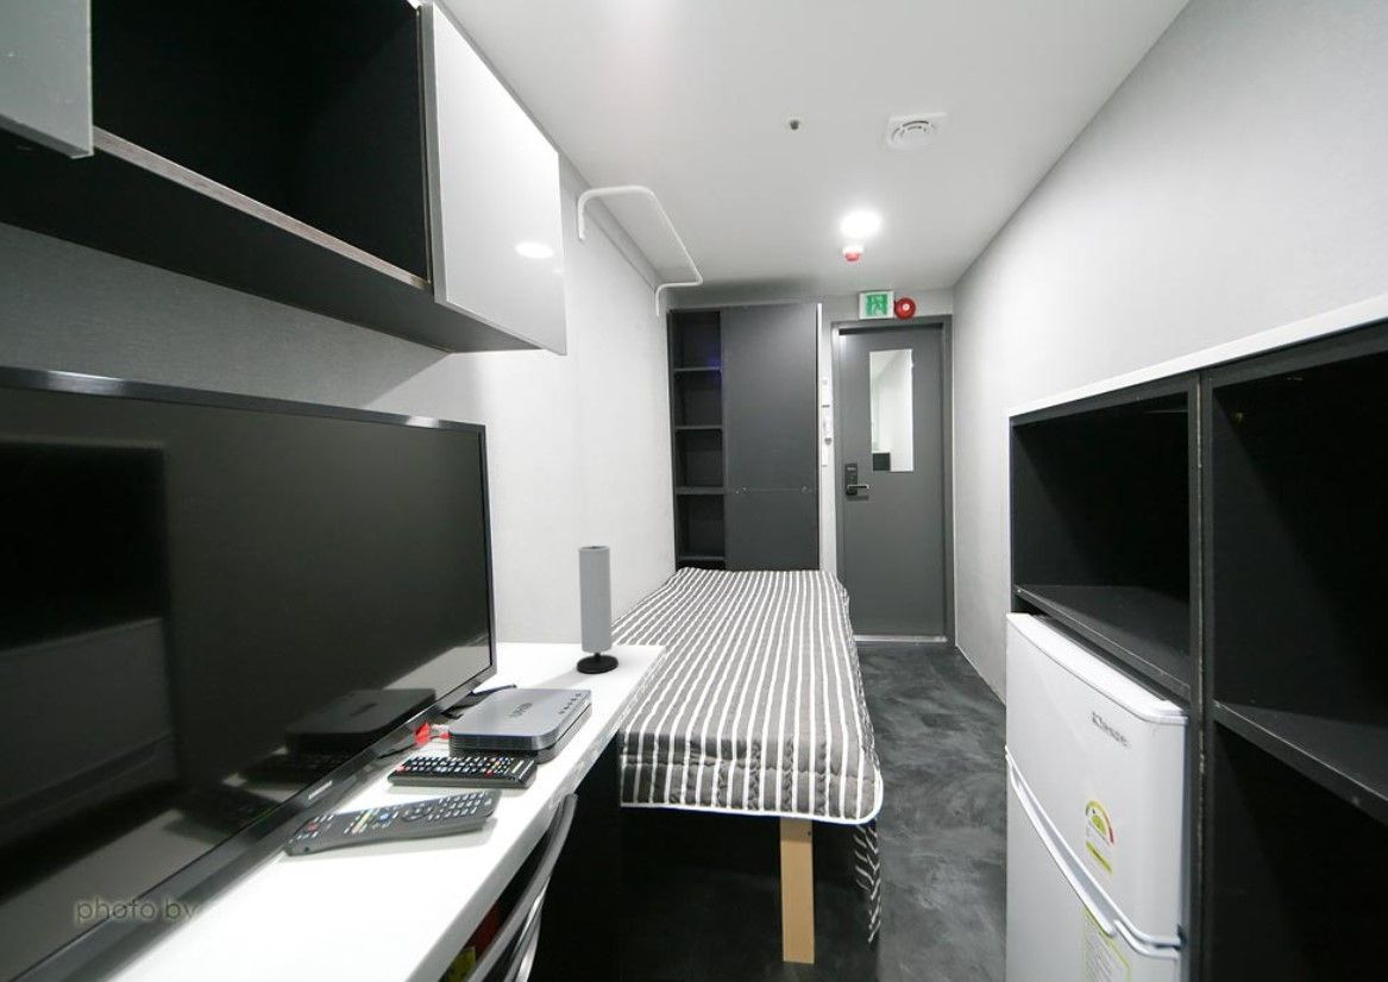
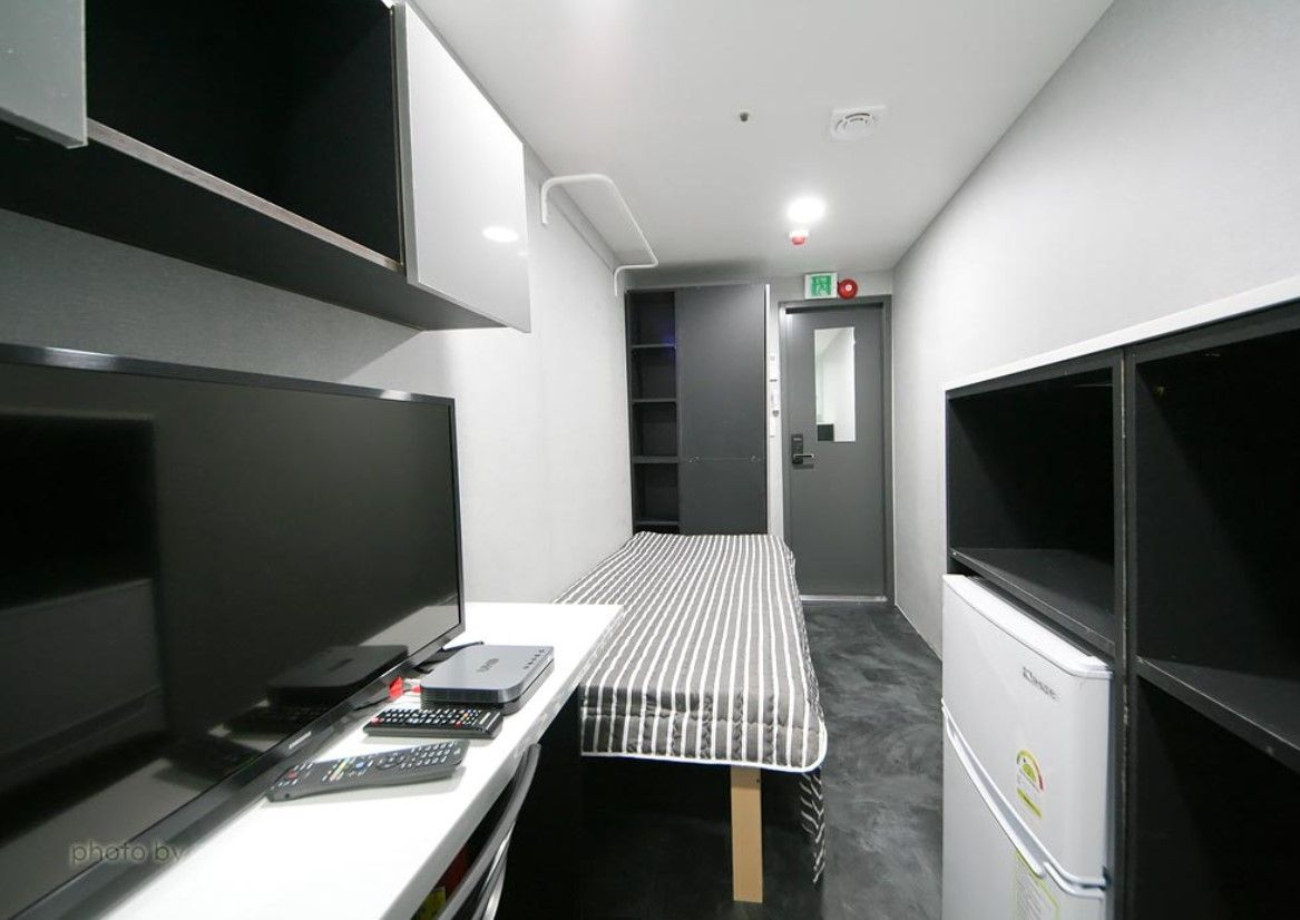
- speaker [576,544,620,674]
